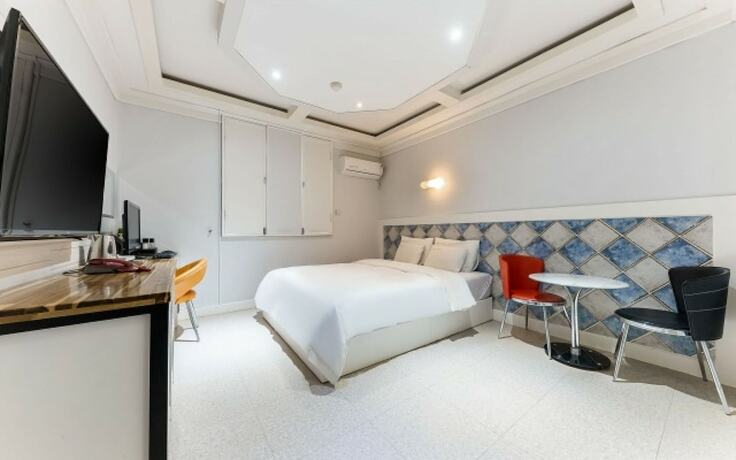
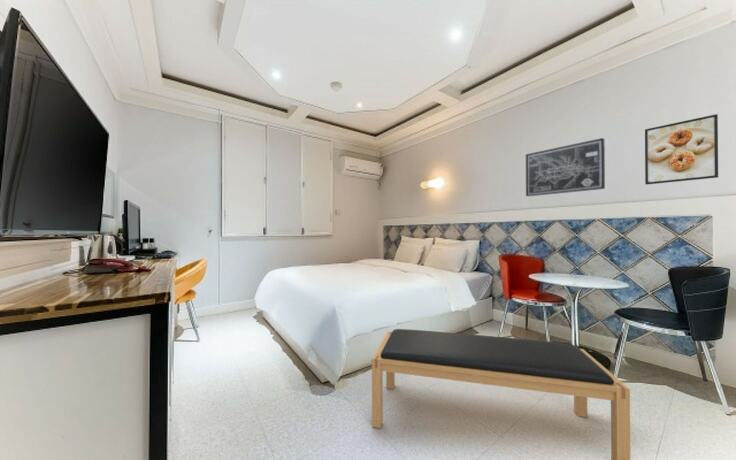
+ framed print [644,113,719,186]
+ bench [371,328,631,460]
+ wall art [525,137,606,197]
